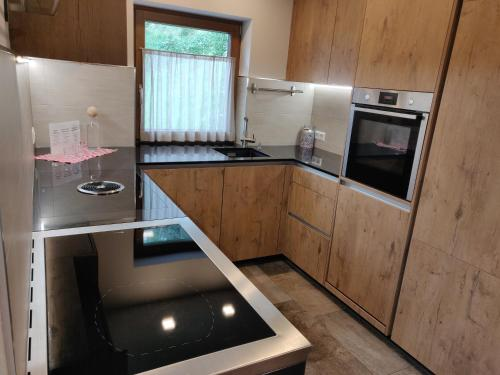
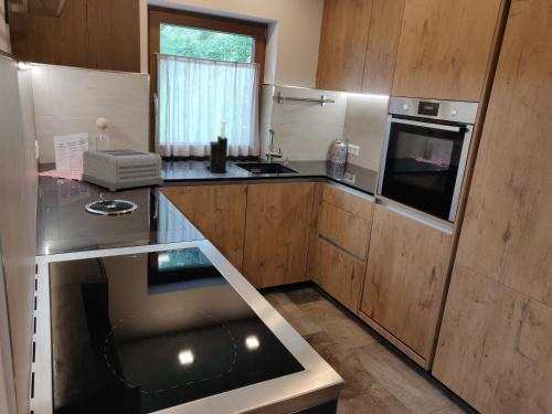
+ toaster [81,148,164,192]
+ knife block [205,119,229,173]
